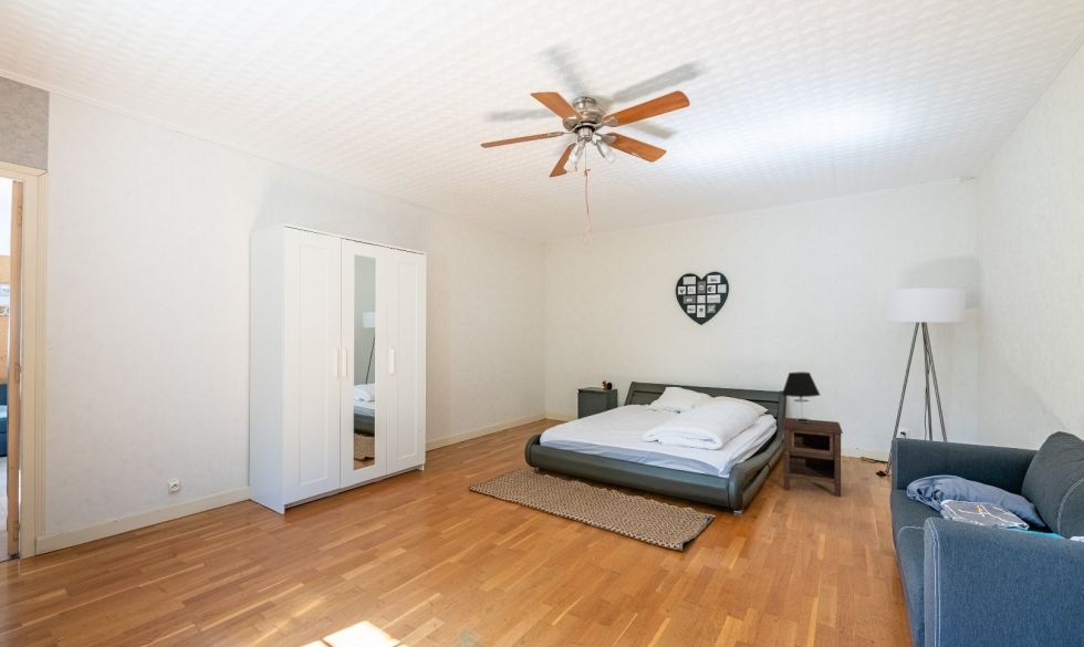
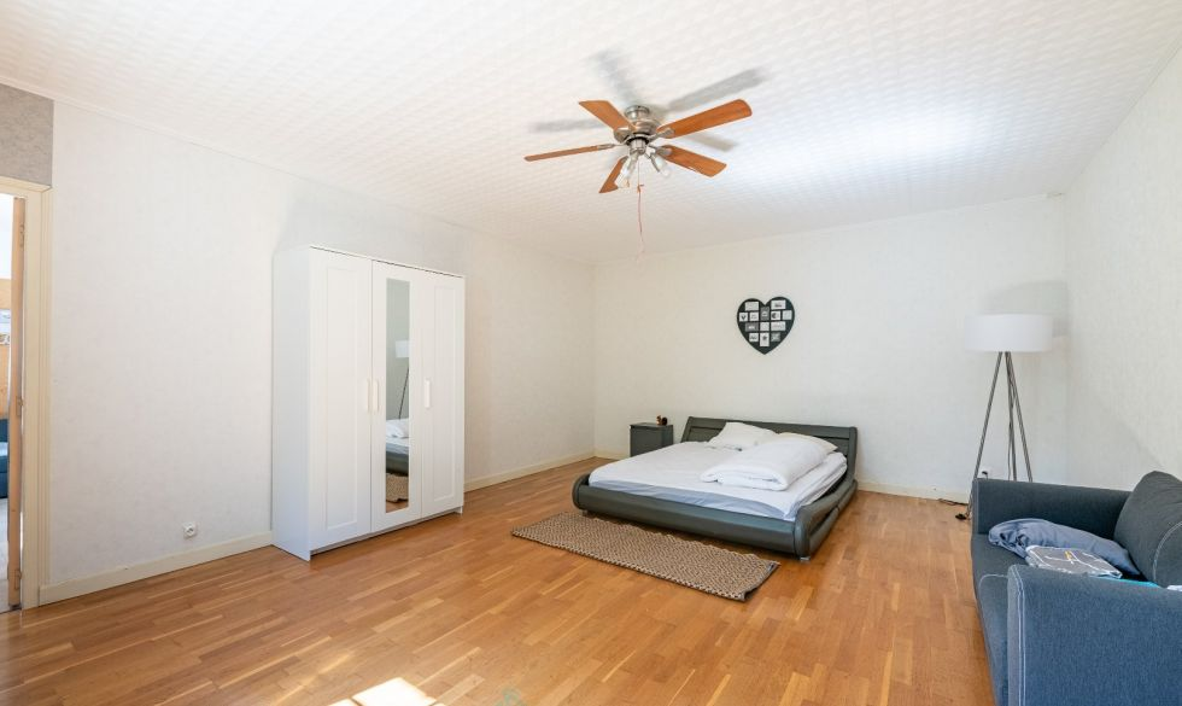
- nightstand [782,417,844,498]
- table lamp [781,371,822,422]
